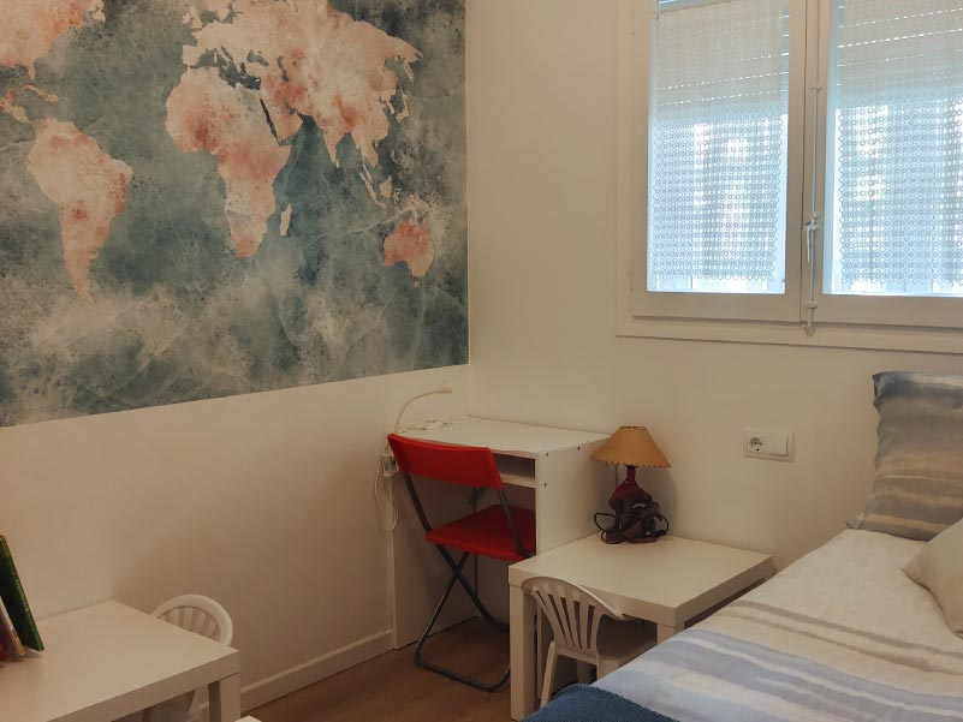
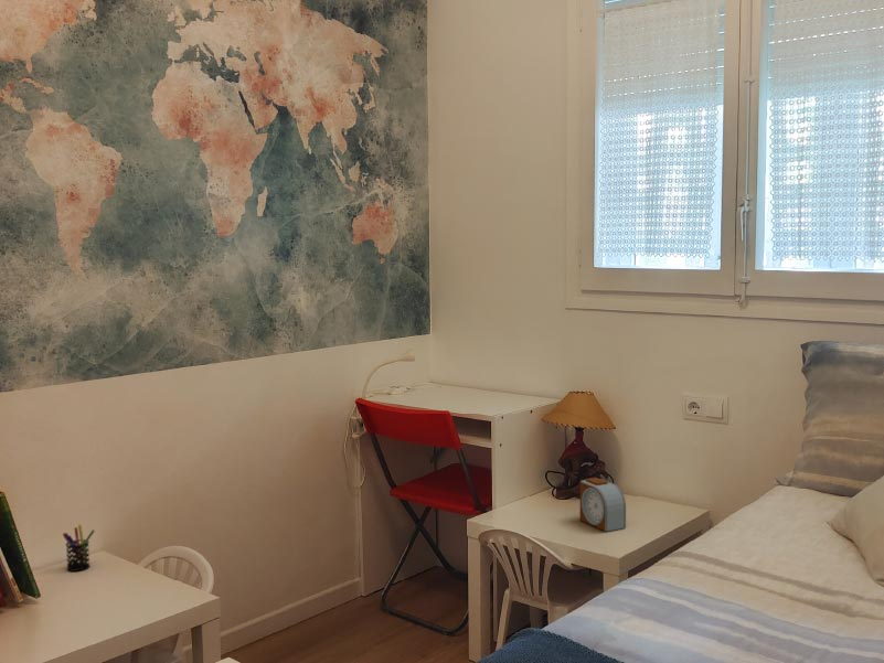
+ pen holder [62,524,96,573]
+ alarm clock [579,477,627,533]
